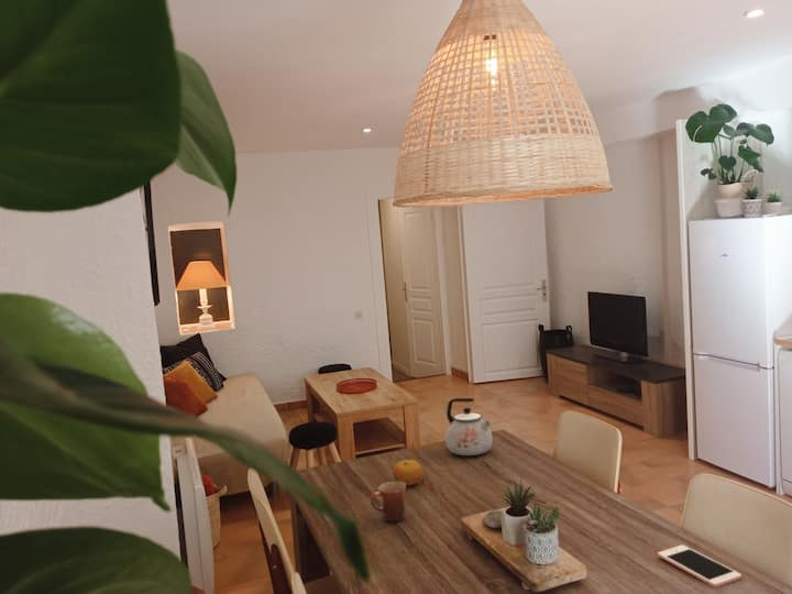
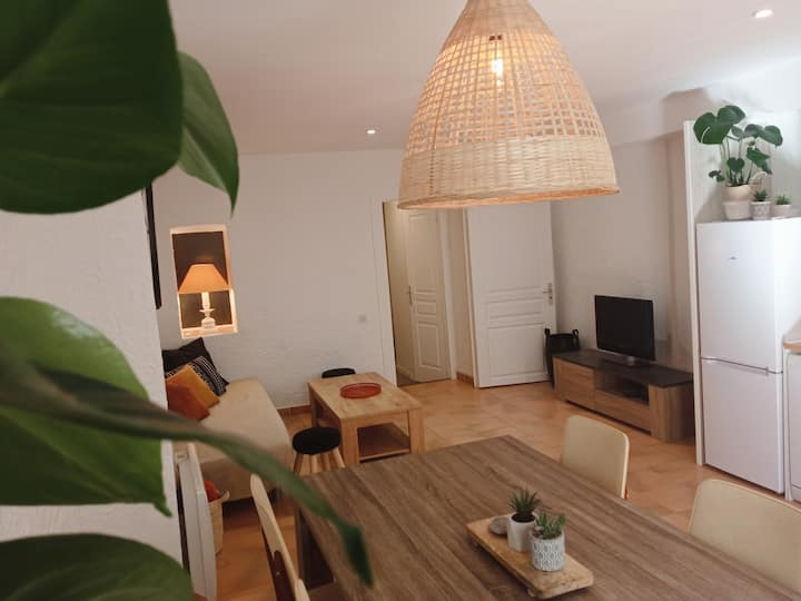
- cell phone [657,543,743,588]
- mug [370,481,407,522]
- fruit [392,459,425,486]
- kettle [444,397,494,457]
